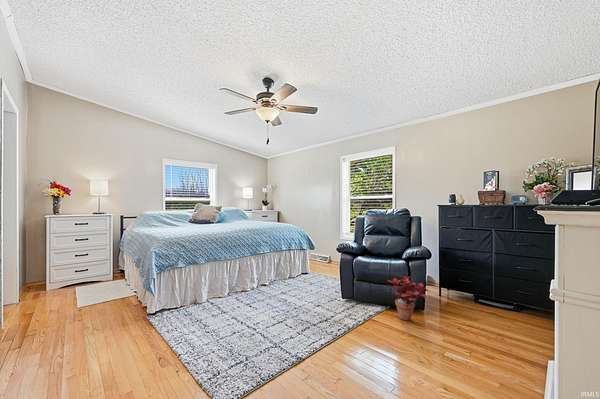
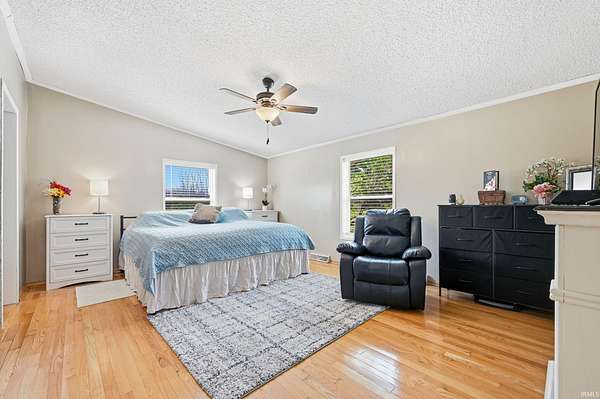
- potted plant [387,275,429,321]
